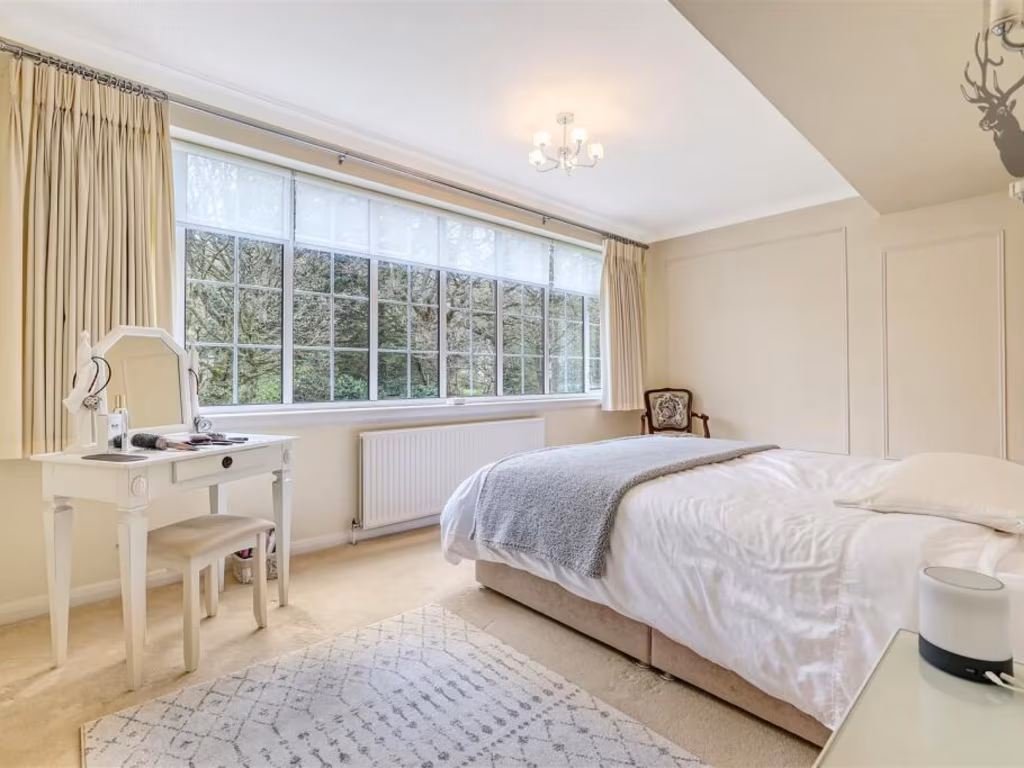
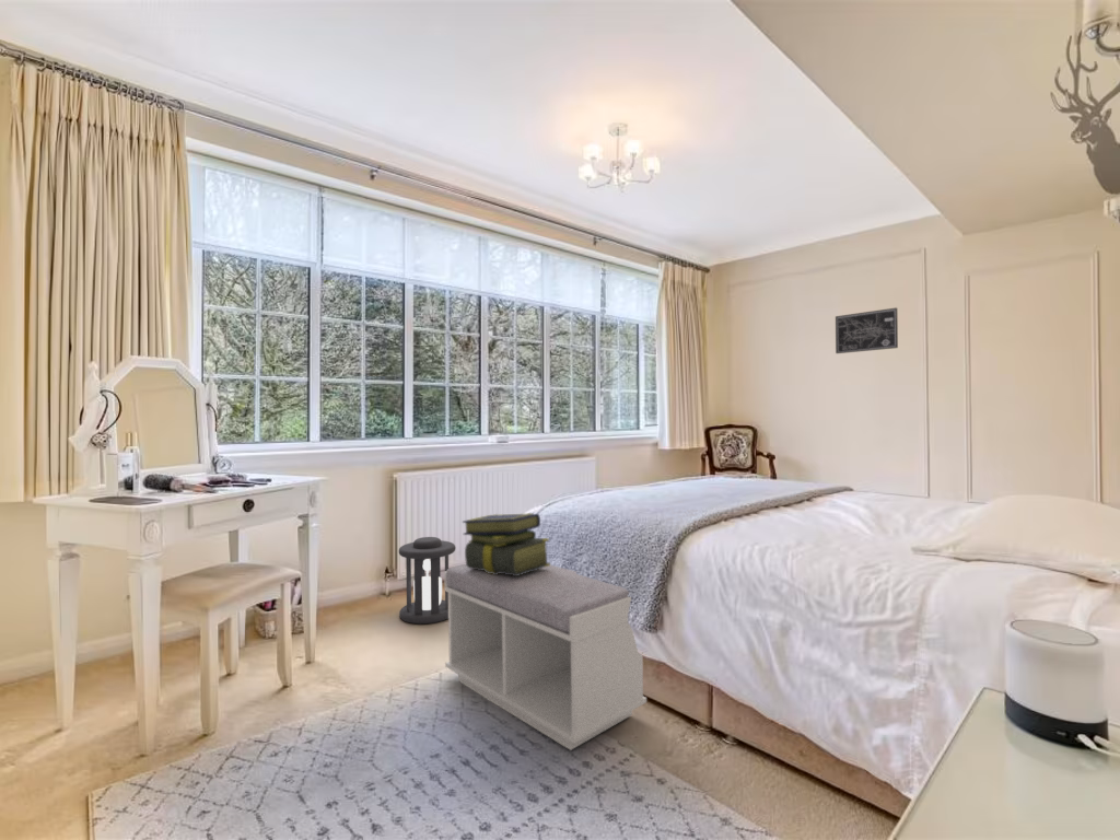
+ bench [443,563,648,751]
+ lantern [398,536,456,625]
+ wall art [835,306,899,354]
+ stack of books [462,512,551,575]
